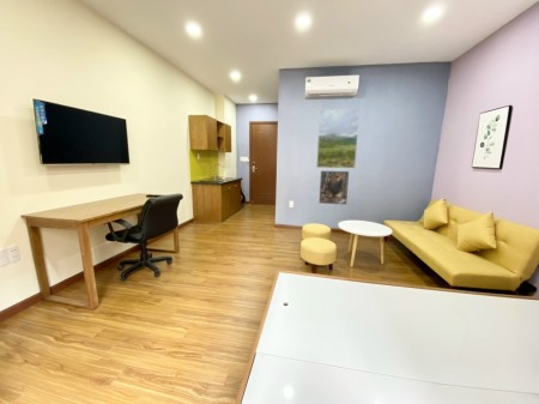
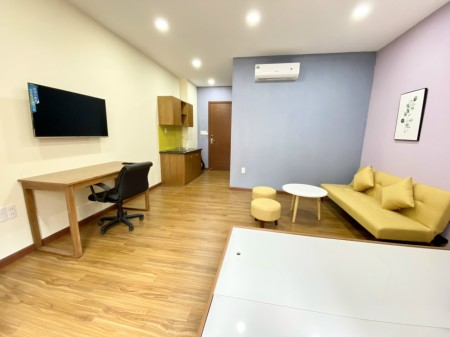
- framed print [319,170,350,205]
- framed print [315,108,361,169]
